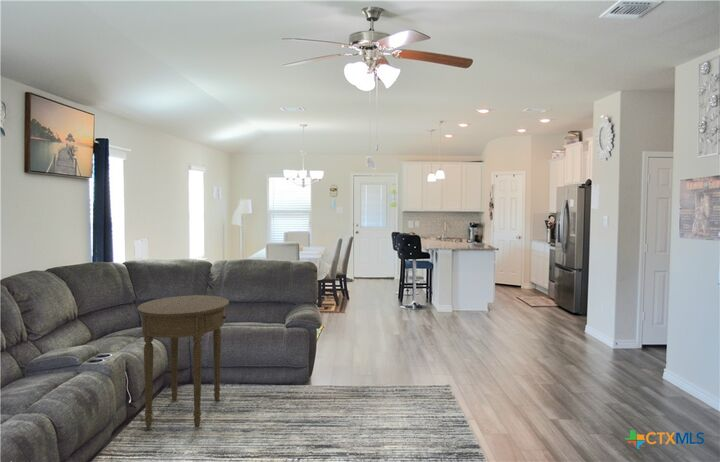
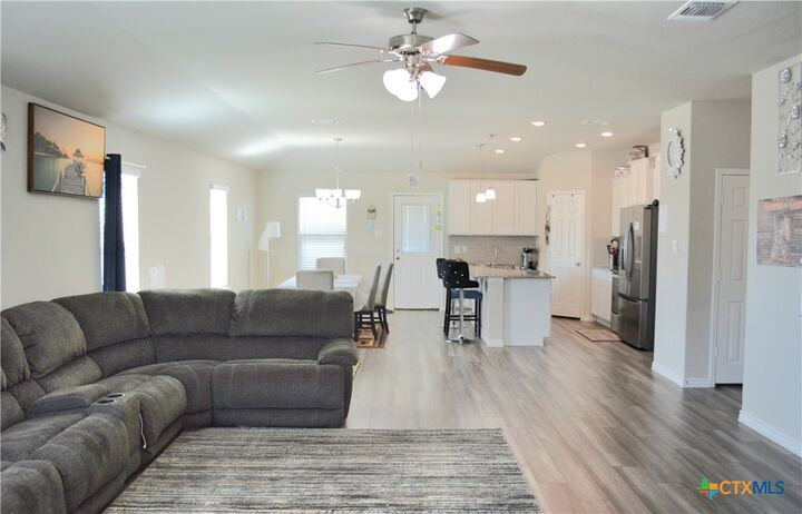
- side table [136,294,230,428]
